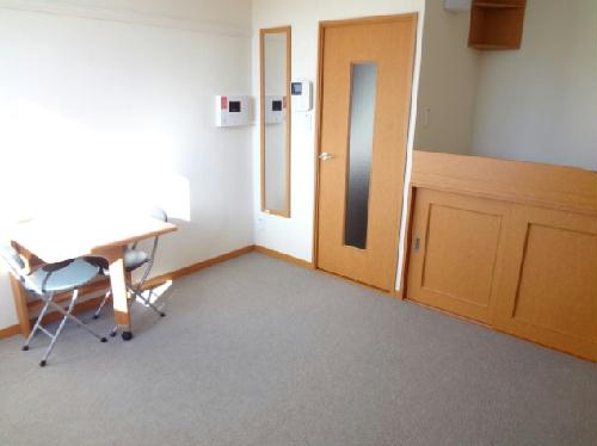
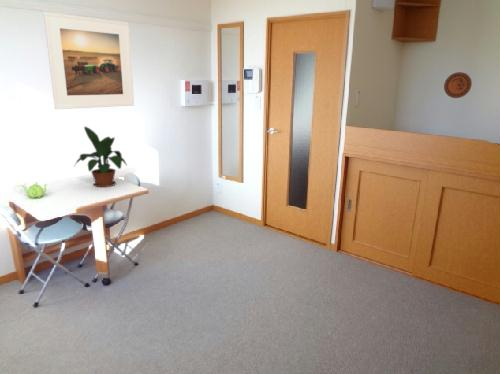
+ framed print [42,11,135,110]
+ potted plant [74,126,128,188]
+ teapot [22,181,48,200]
+ decorative plate [443,71,473,99]
